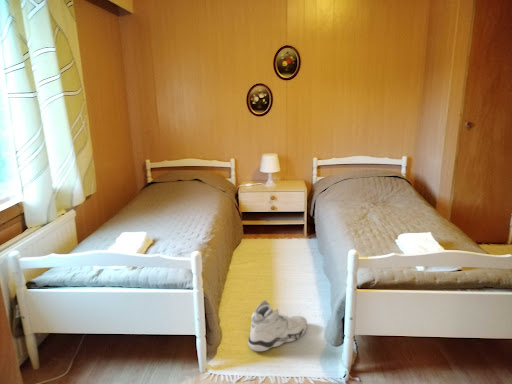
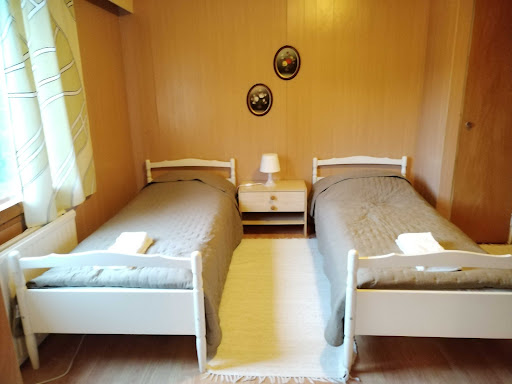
- sneaker [247,299,308,352]
